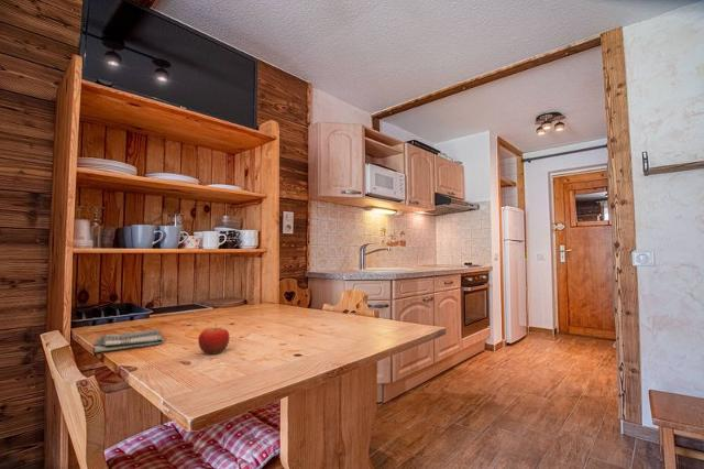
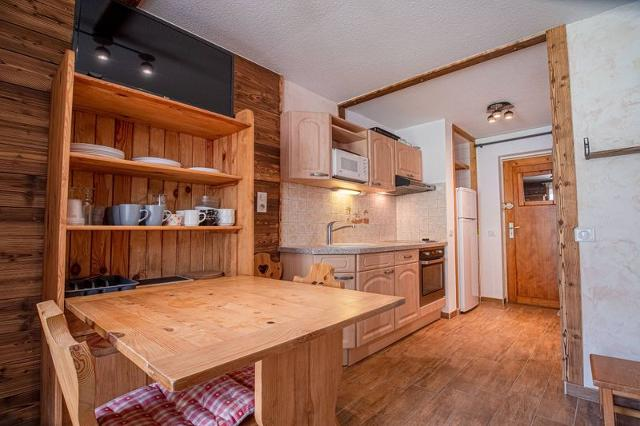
- dish towel [92,328,165,353]
- fruit [197,323,230,355]
